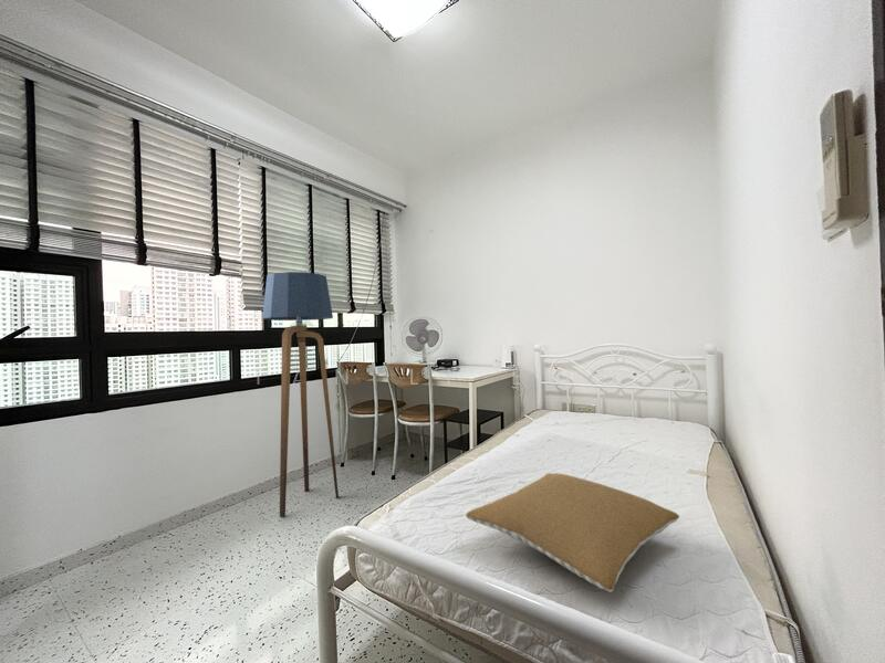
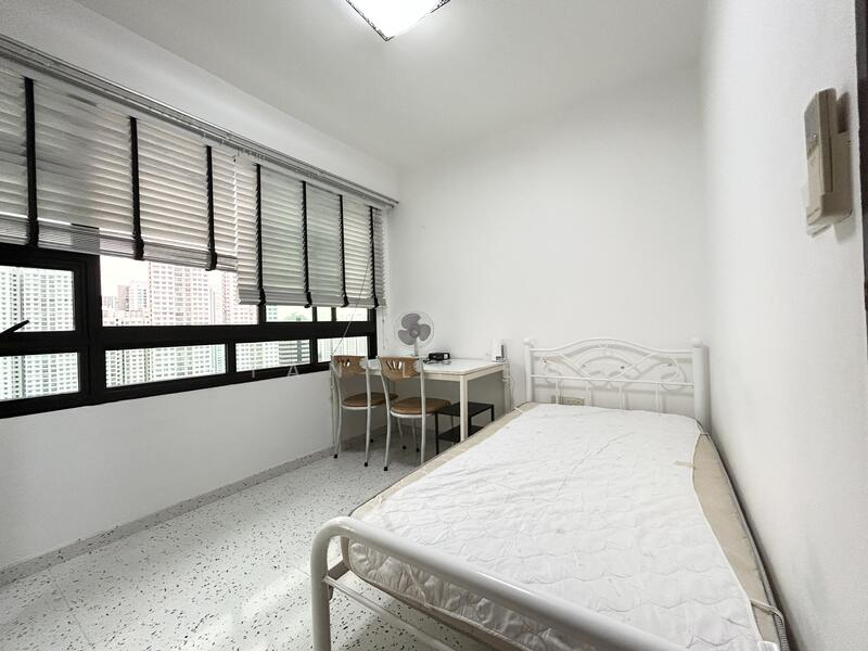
- floor lamp [261,271,340,518]
- pillow [465,472,680,593]
